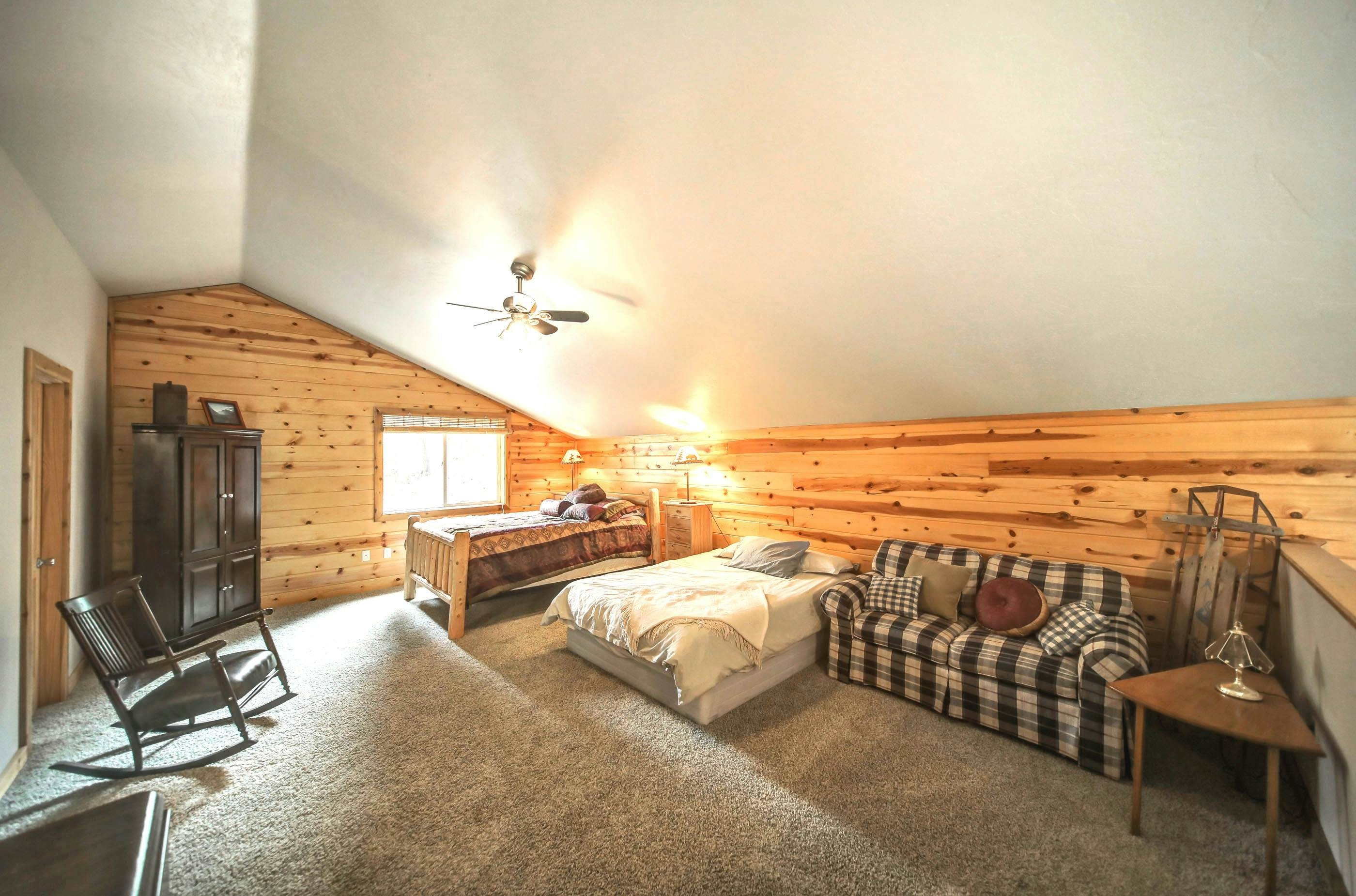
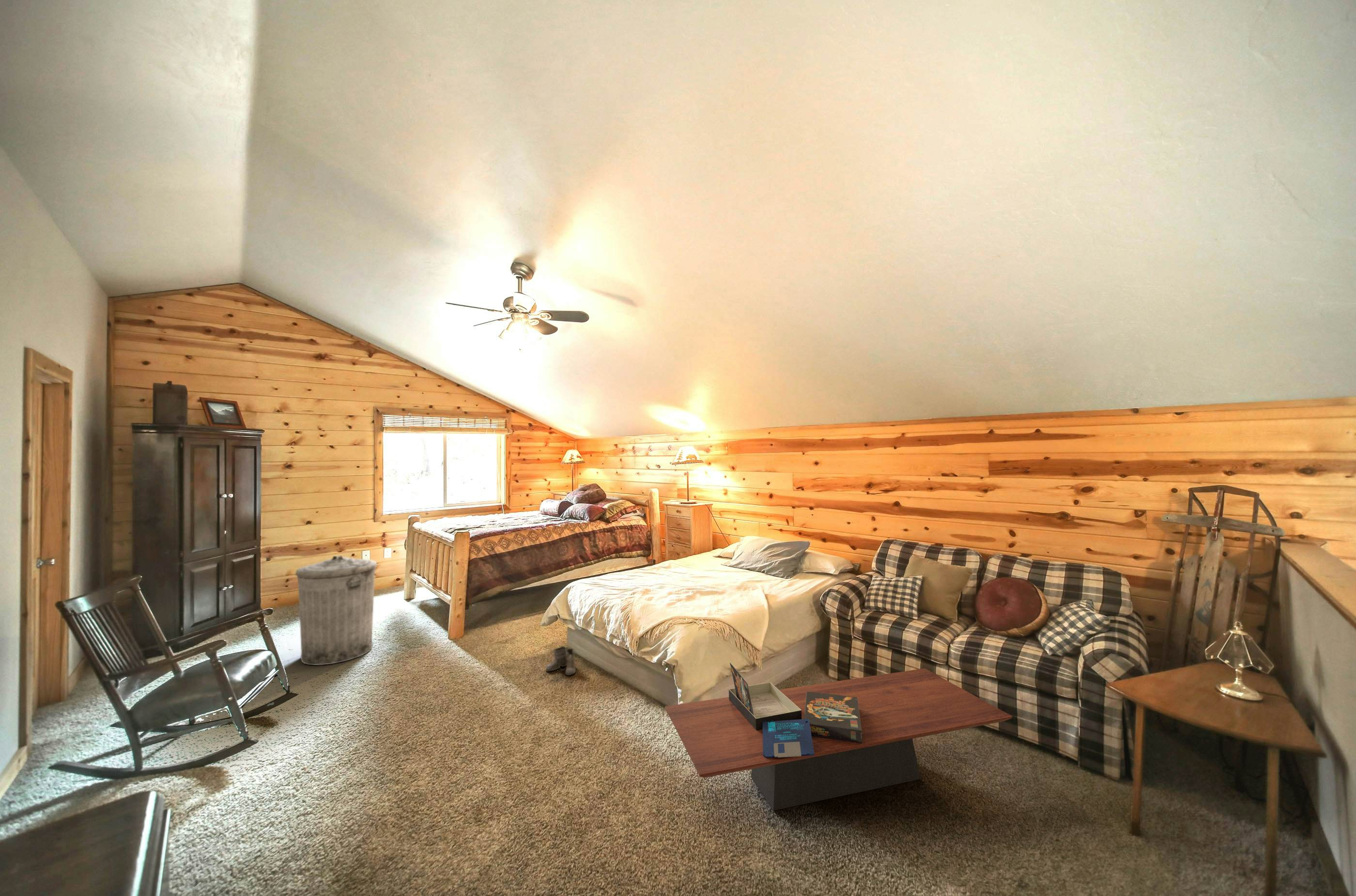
+ boots [545,646,583,676]
+ trash can [295,555,378,666]
+ board game [728,662,862,758]
+ coffee table [664,668,1013,811]
